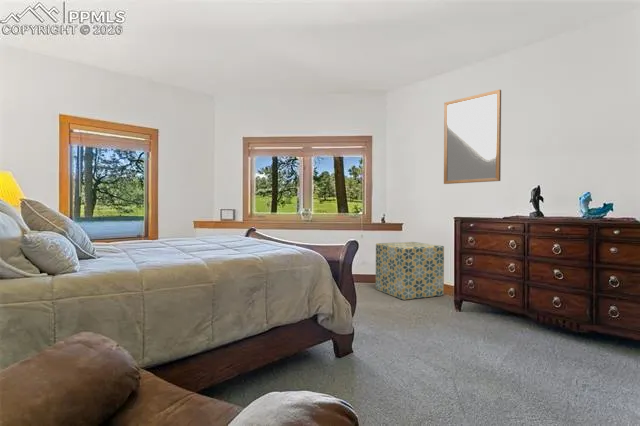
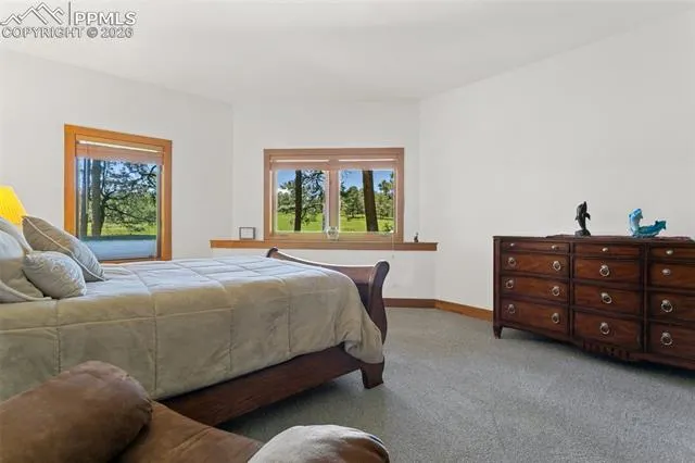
- storage ottoman [375,241,445,301]
- home mirror [443,88,502,185]
